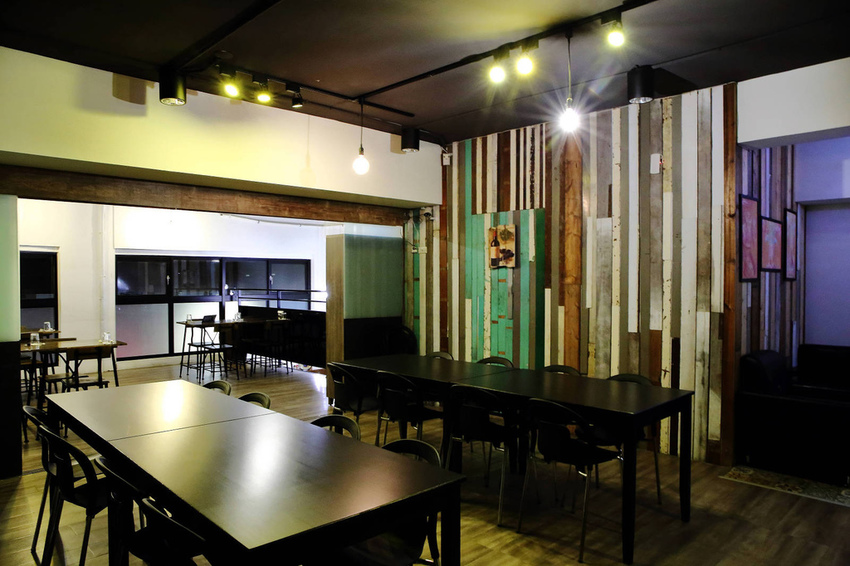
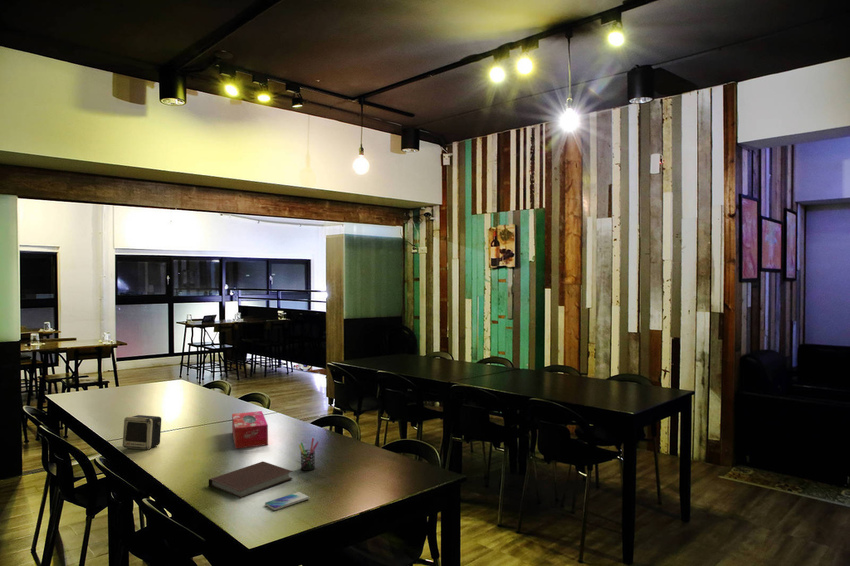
+ notebook [208,460,294,500]
+ speaker [121,414,162,451]
+ smartphone [264,491,310,511]
+ pen holder [298,437,320,472]
+ tissue box [231,410,269,449]
